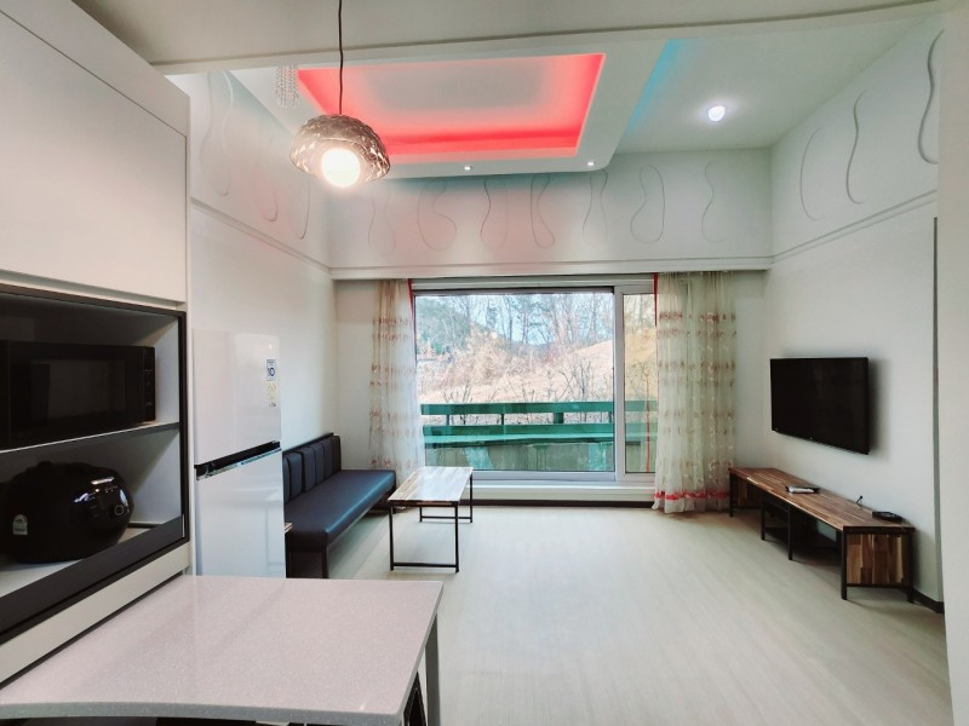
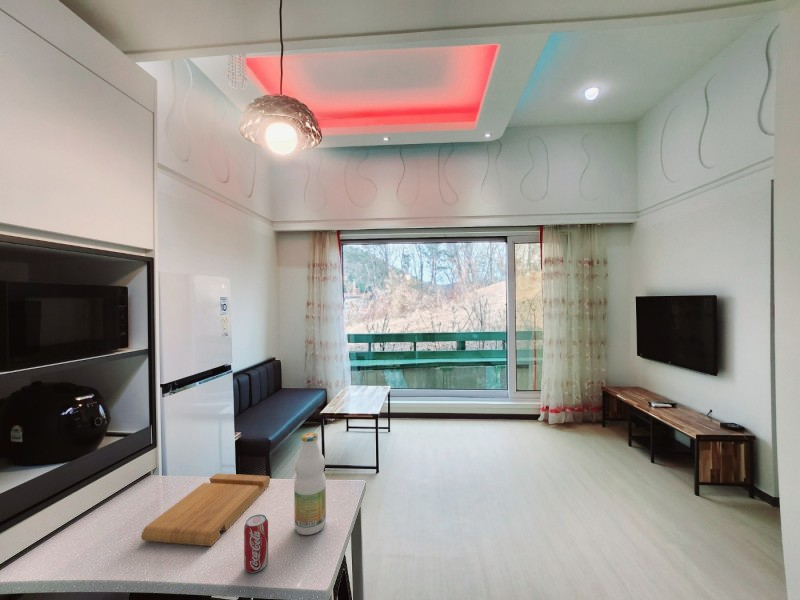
+ bottle [293,431,327,536]
+ cutting board [140,472,271,547]
+ beverage can [243,513,269,574]
